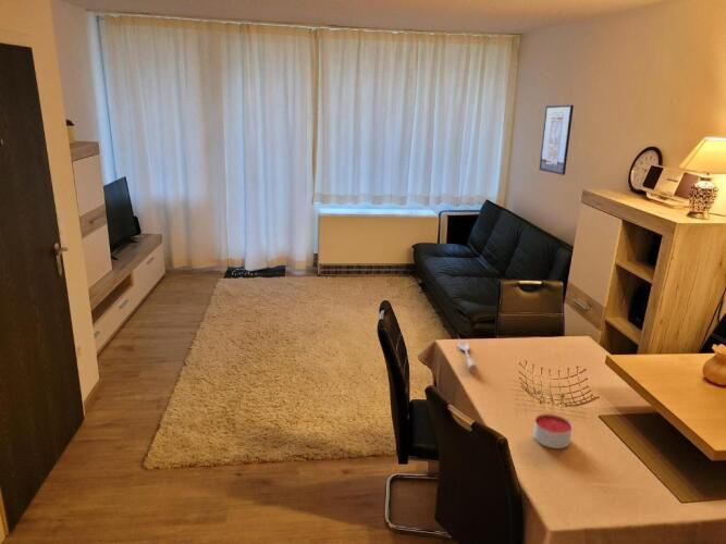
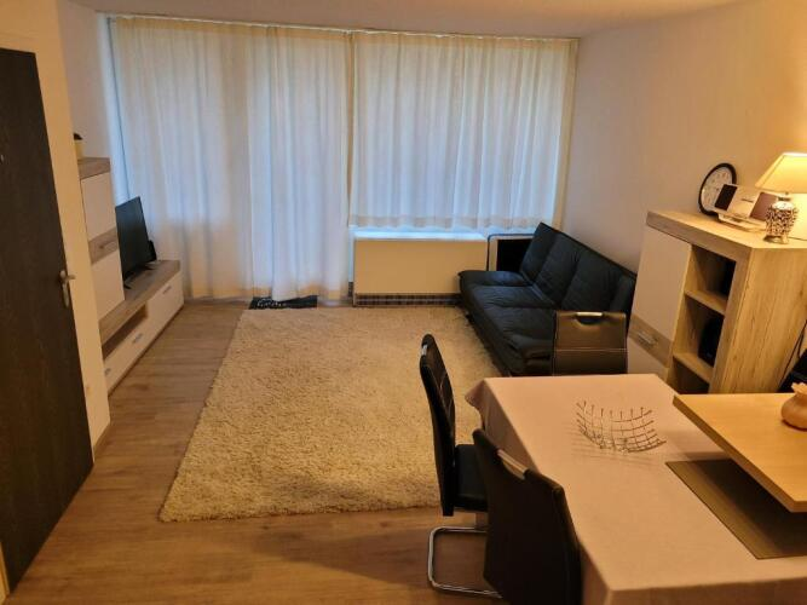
- candle [532,412,574,449]
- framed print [539,104,575,176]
- spoon [457,342,478,373]
